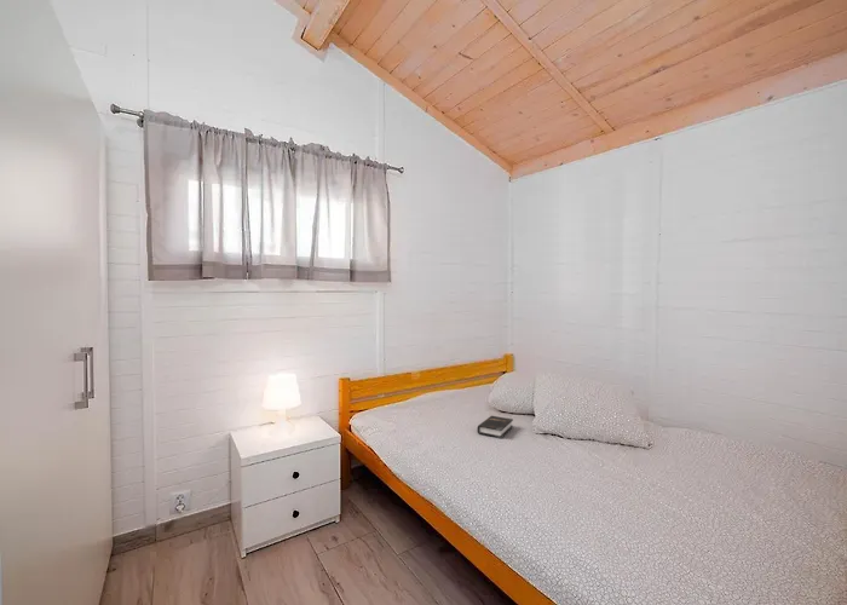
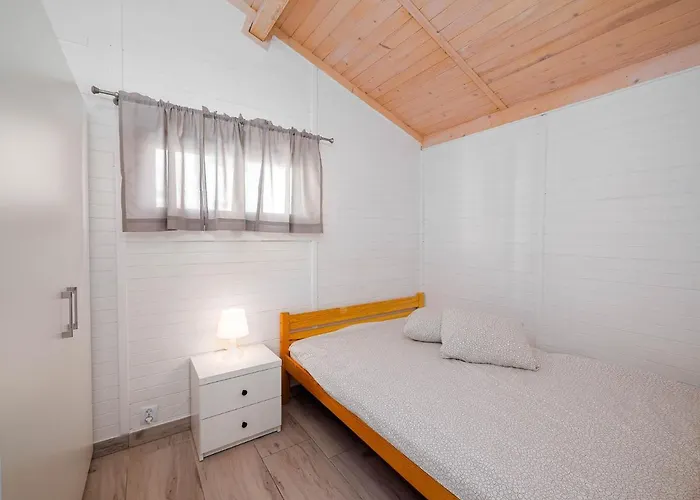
- hardback book [477,415,514,439]
